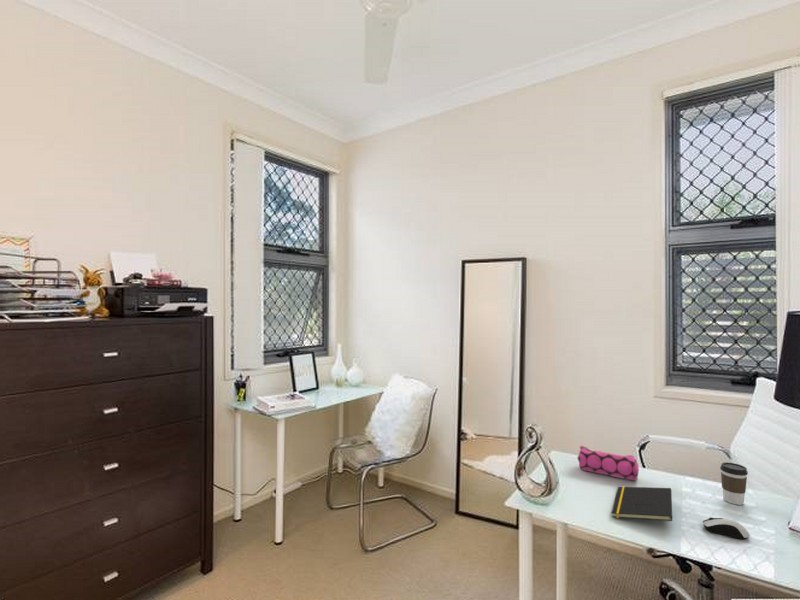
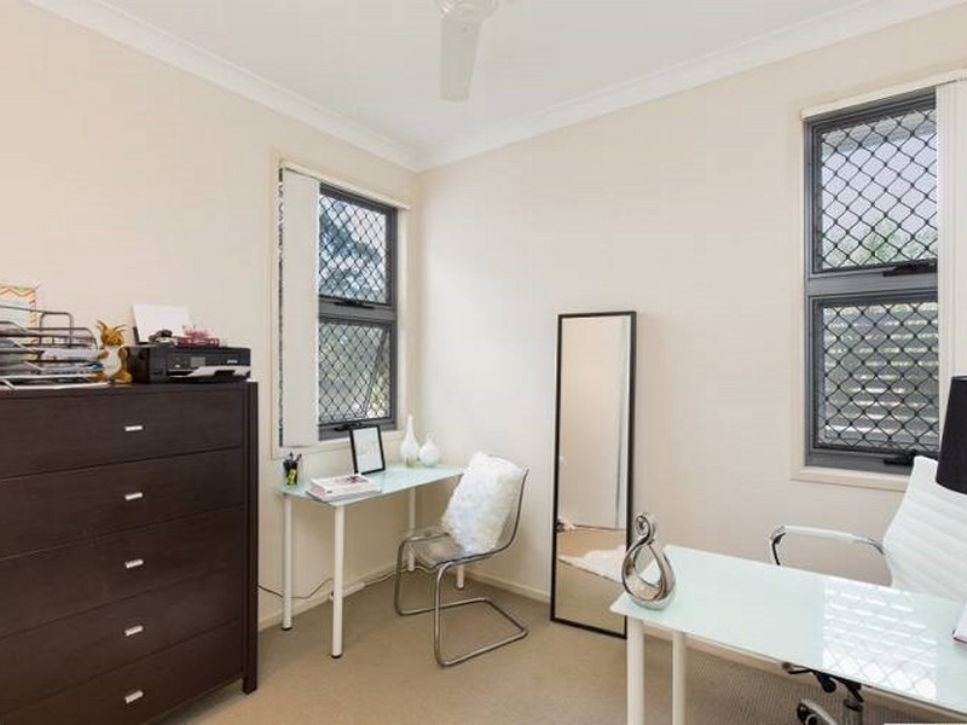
- pencil case [576,444,640,481]
- computer mouse [702,517,751,541]
- coffee cup [719,461,749,506]
- notepad [611,485,673,522]
